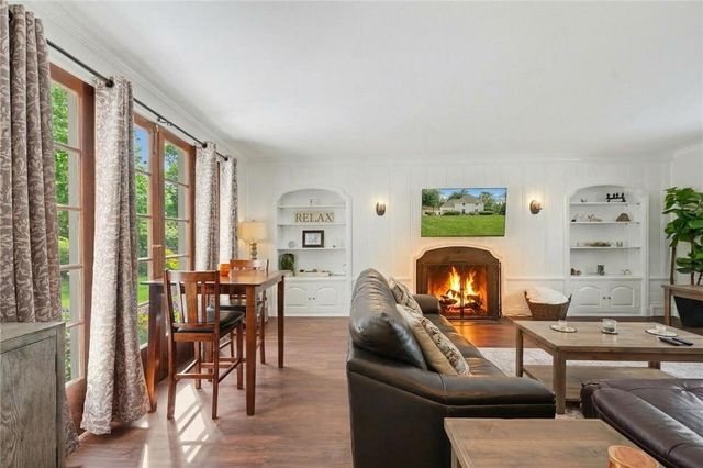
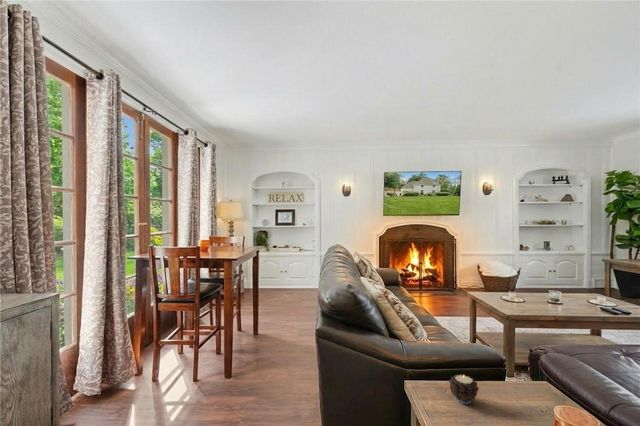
+ candle [448,374,480,405]
